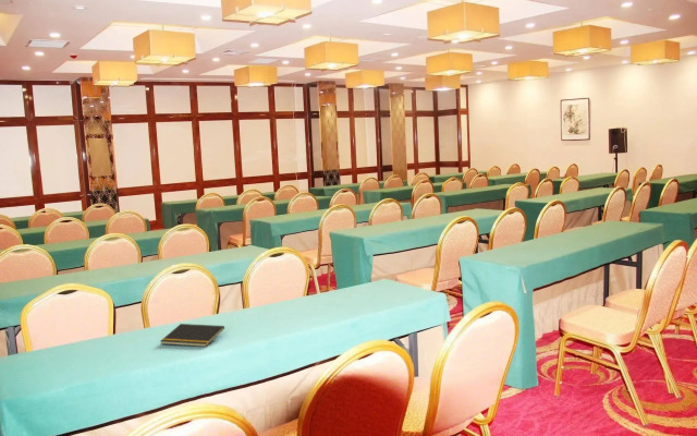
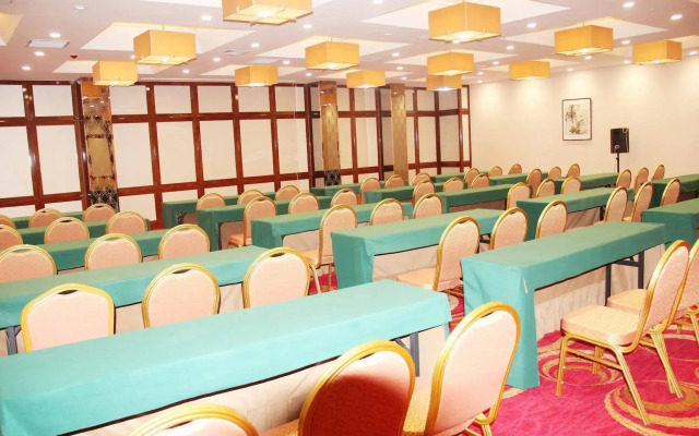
- notepad [159,323,225,348]
